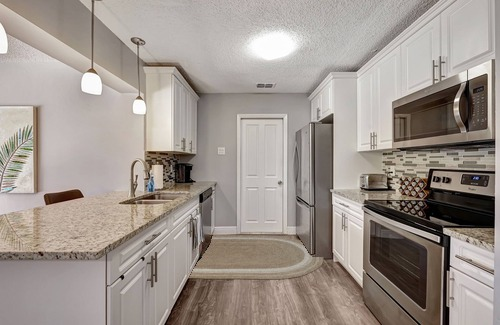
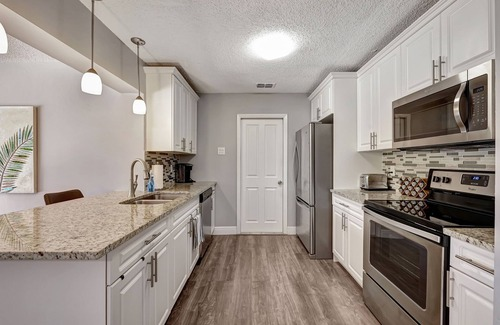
- rug [188,234,324,280]
